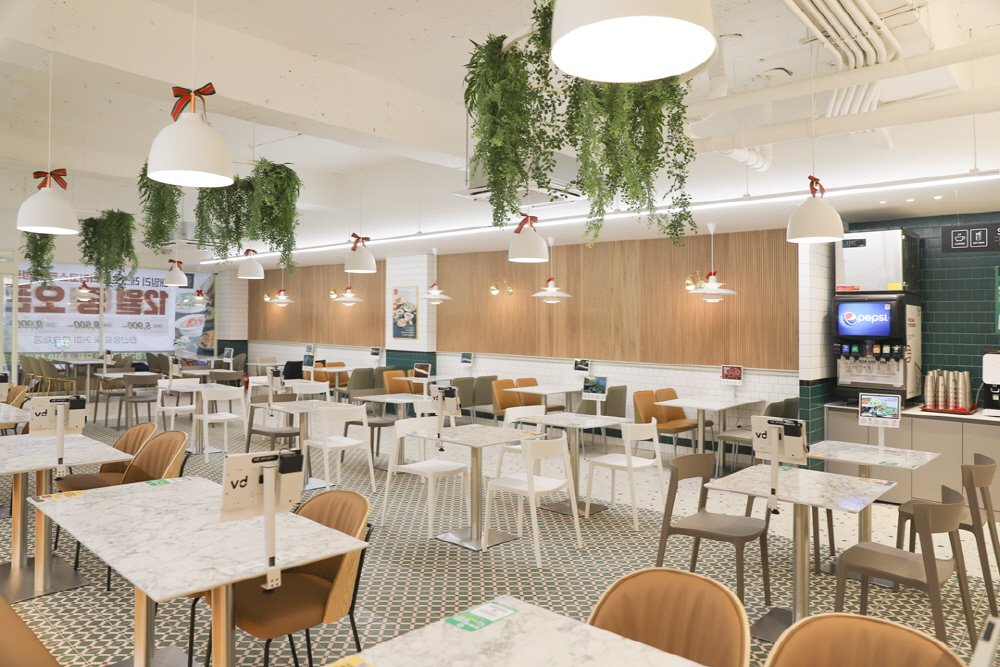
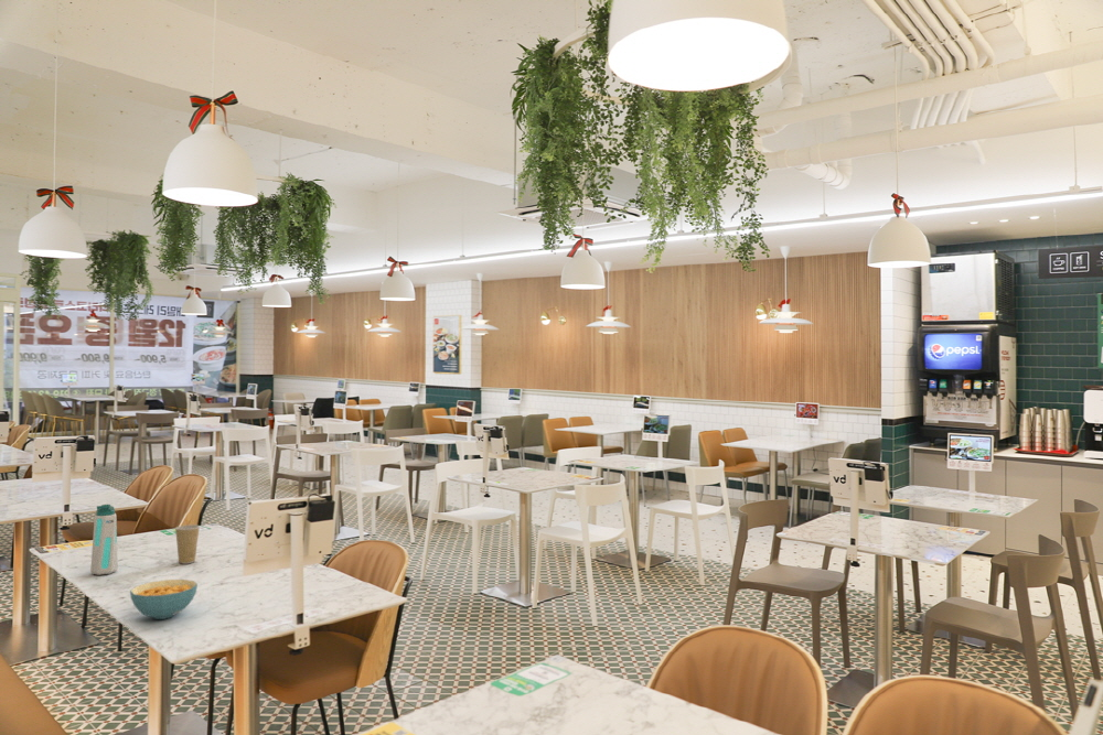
+ paper cup [174,523,201,565]
+ cereal bowl [129,579,199,620]
+ water bottle [89,504,119,576]
